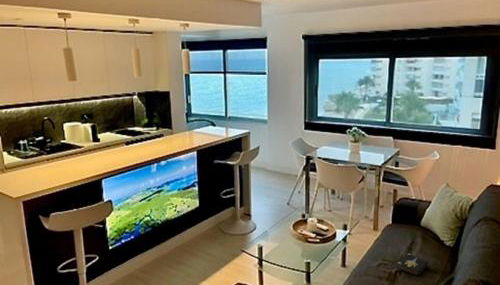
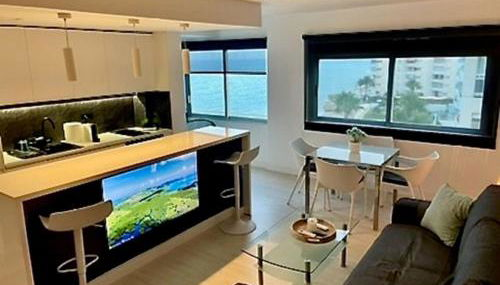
- hardback book [396,252,429,277]
